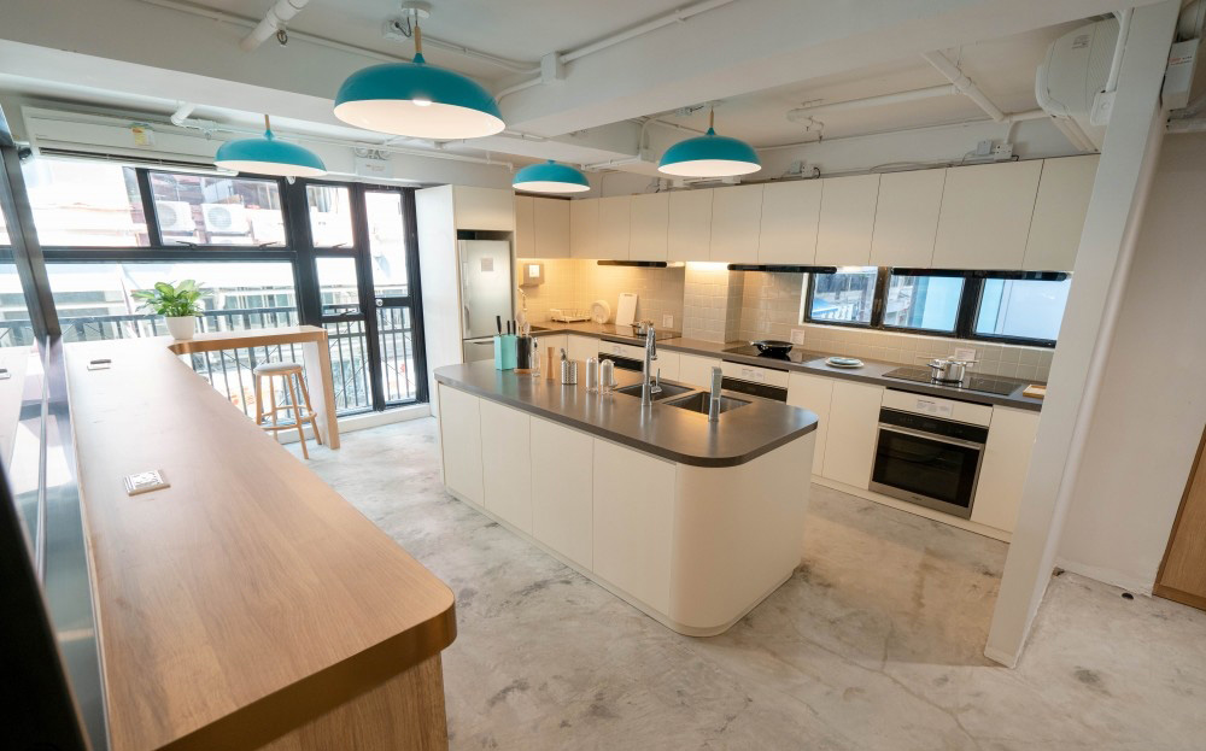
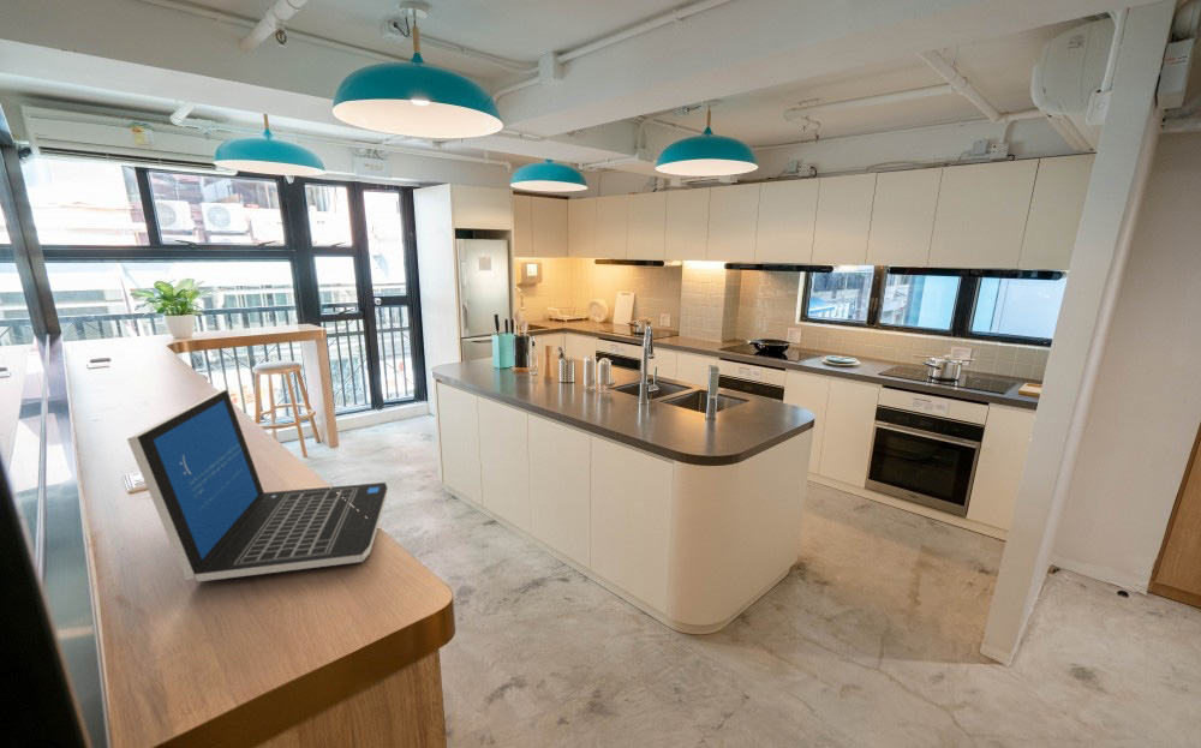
+ laptop [126,388,389,584]
